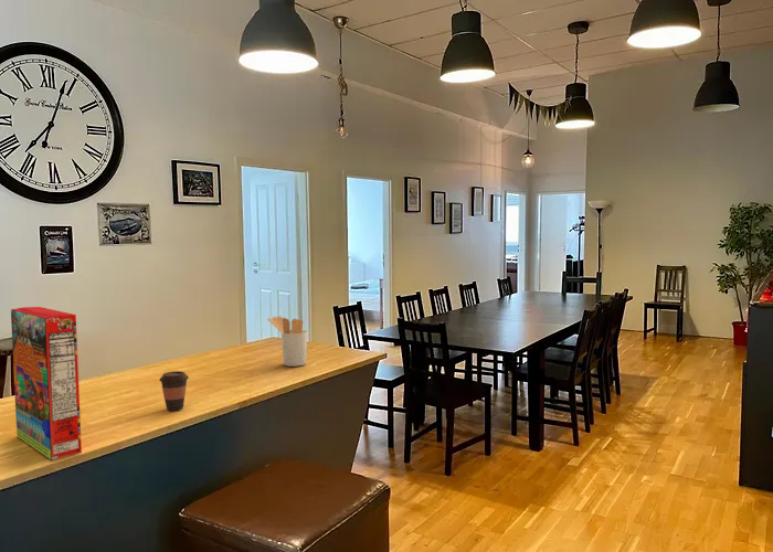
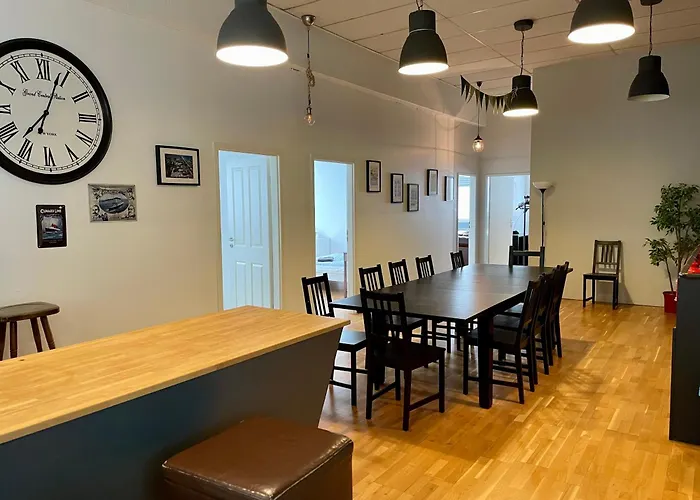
- coffee cup [158,370,190,412]
- utensil holder [267,315,308,368]
- cereal box [10,306,83,461]
